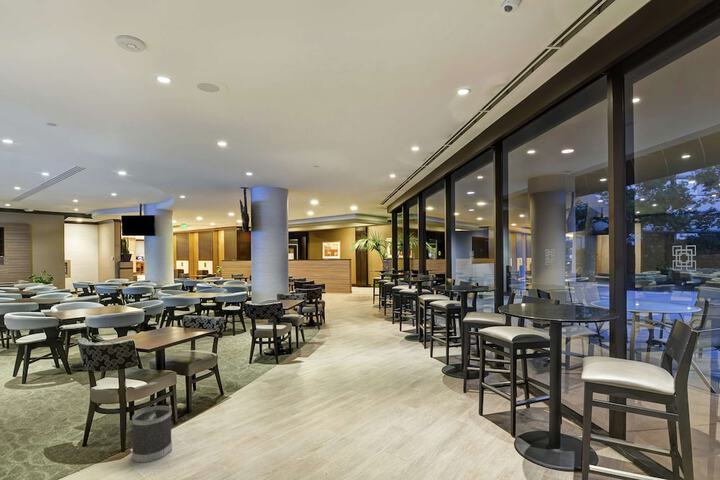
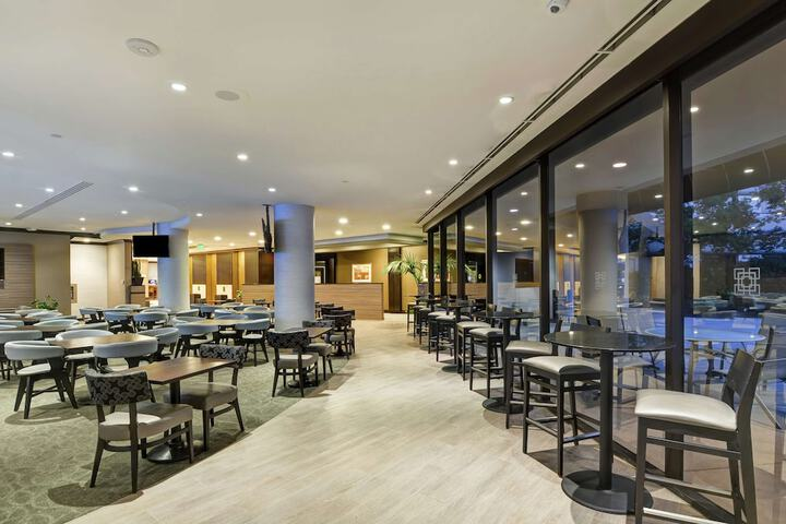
- wastebasket [131,405,173,464]
